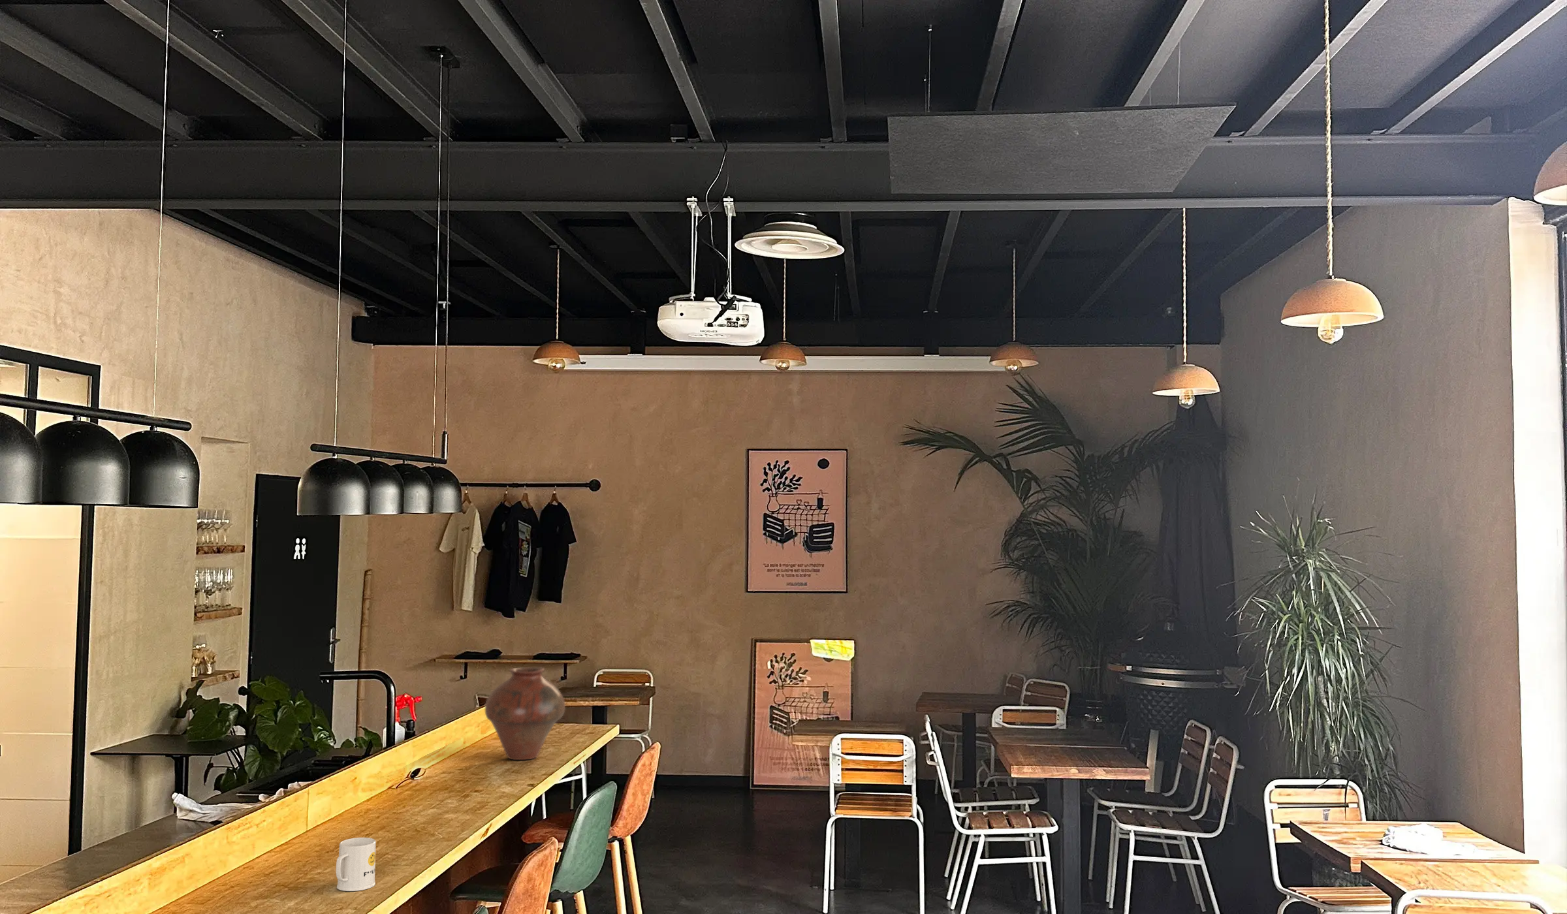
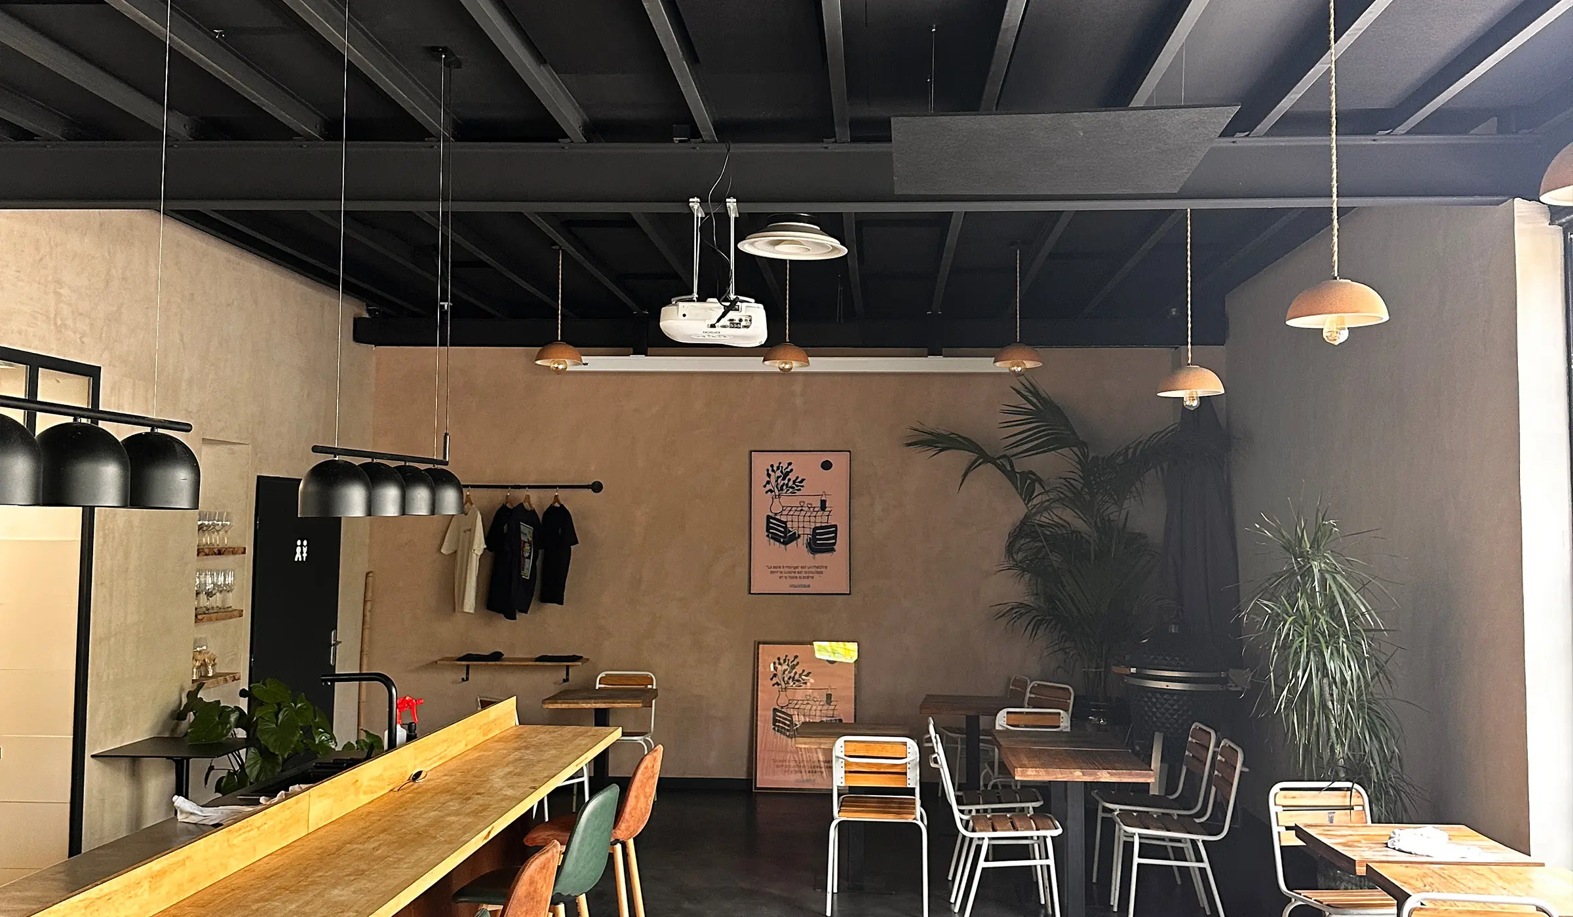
- vase [484,667,566,761]
- mug [335,837,377,892]
